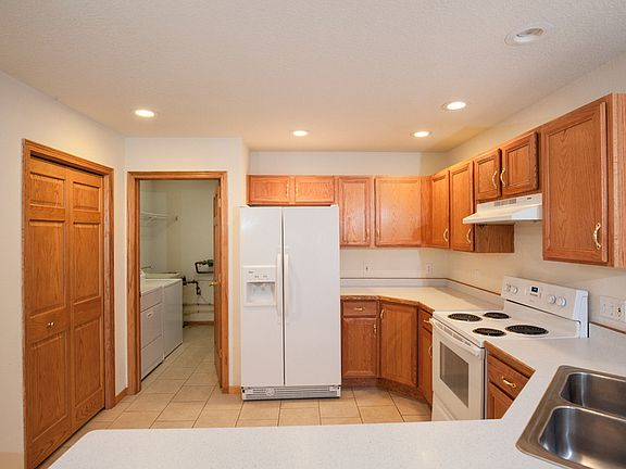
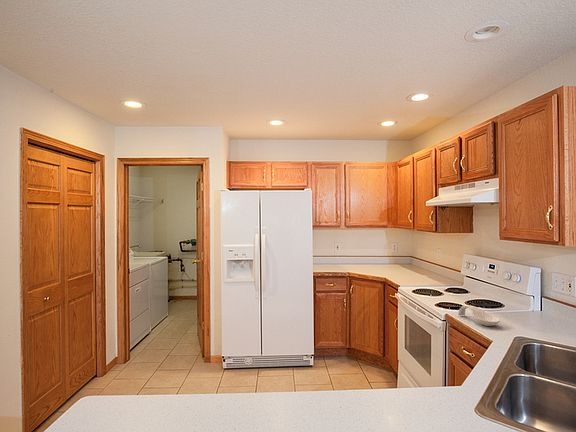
+ spoon rest [457,305,501,327]
